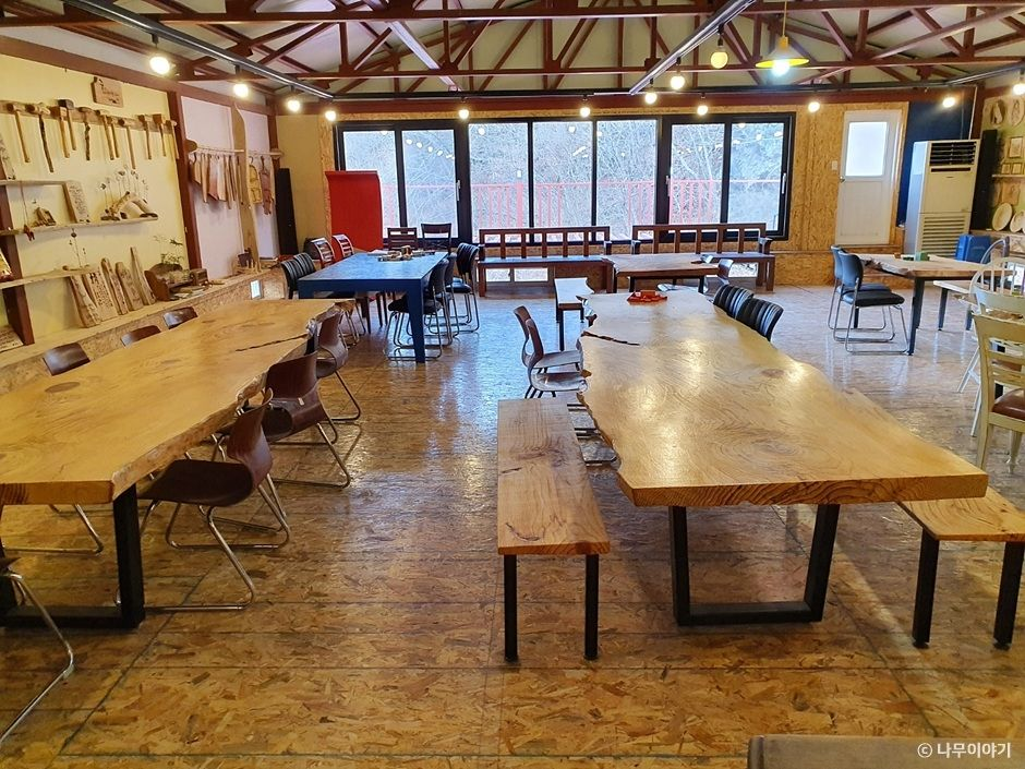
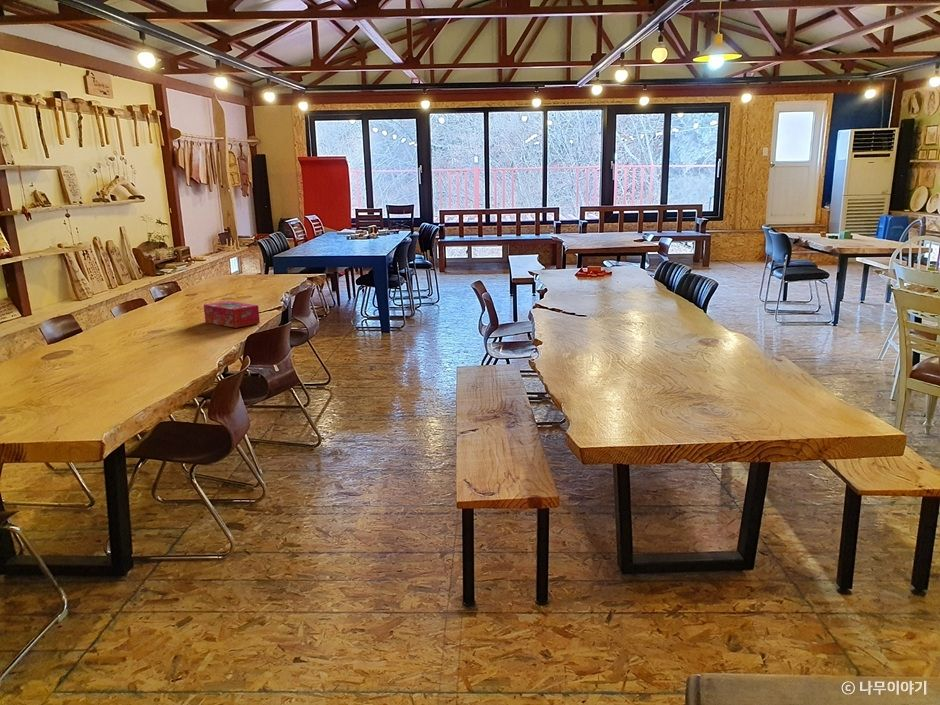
+ tissue box [203,300,261,329]
